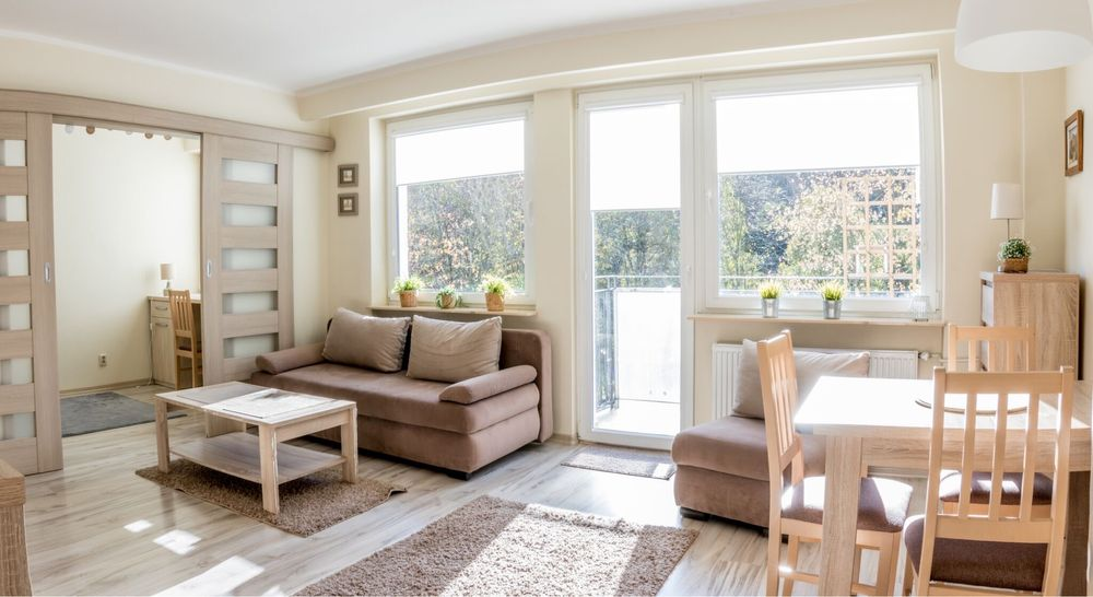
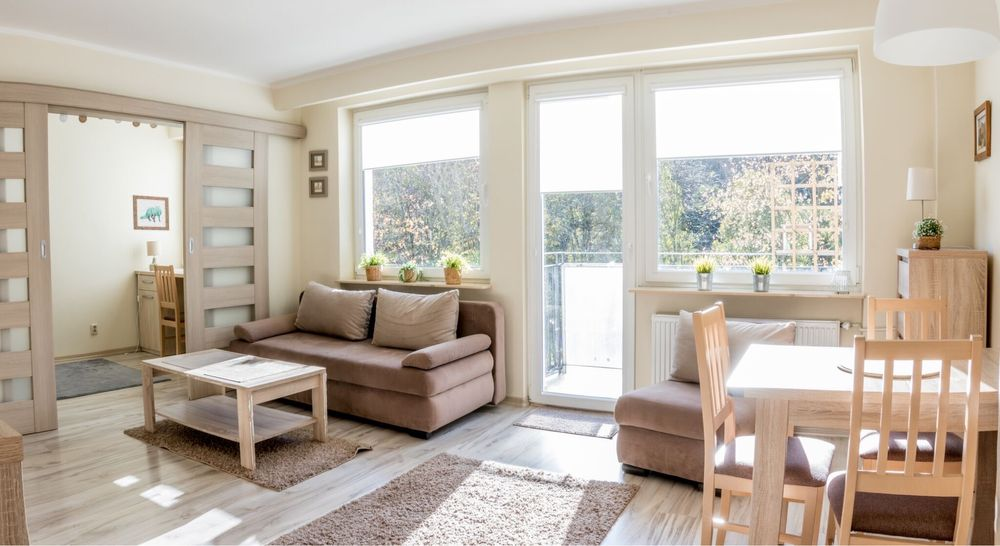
+ wall art [132,194,170,231]
